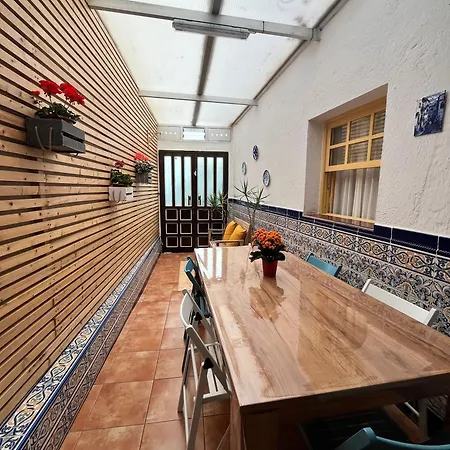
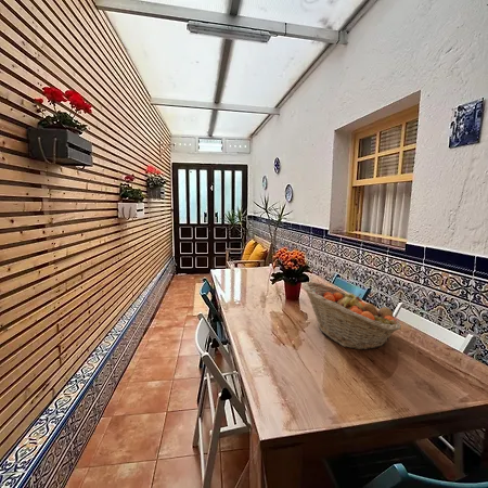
+ fruit basket [301,281,402,351]
